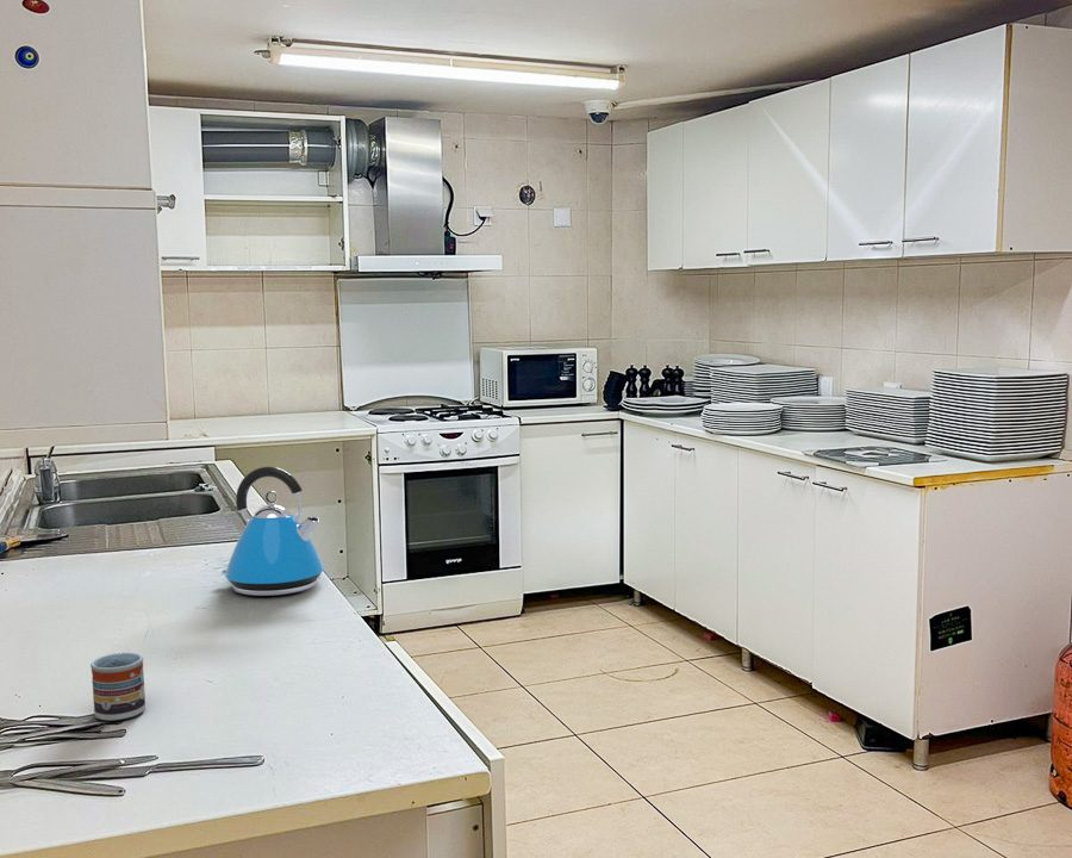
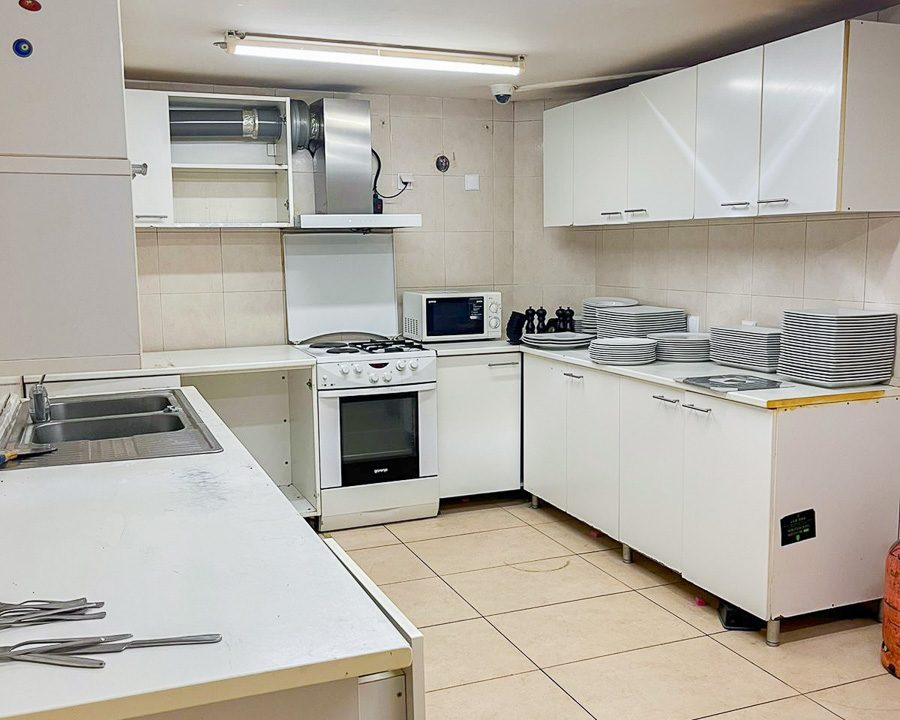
- kettle [220,466,324,597]
- cup [89,652,147,722]
